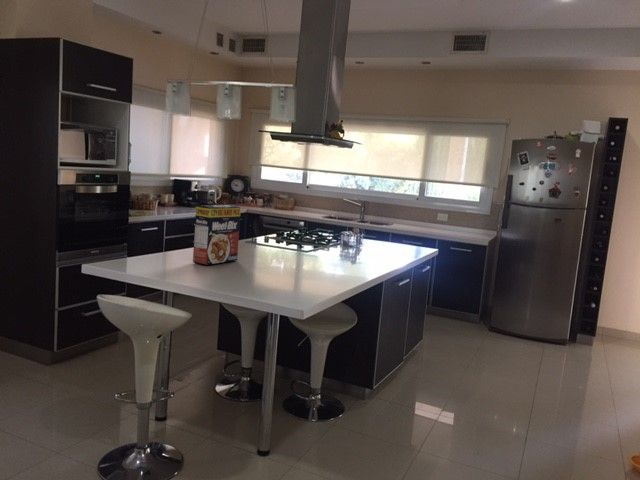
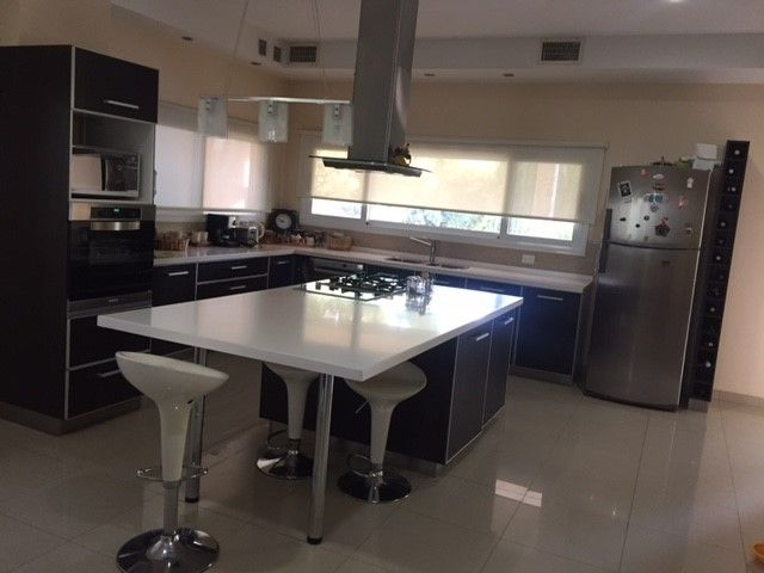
- cereal box [192,204,242,266]
